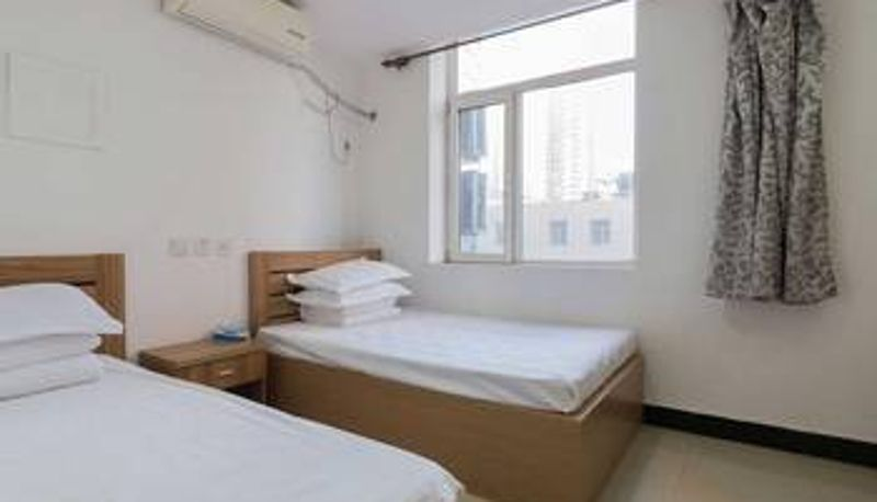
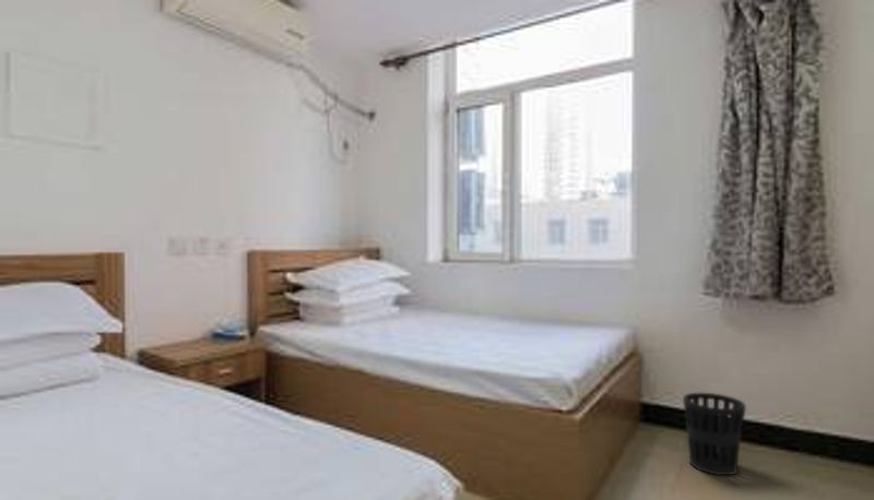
+ wastebasket [682,392,747,476]
